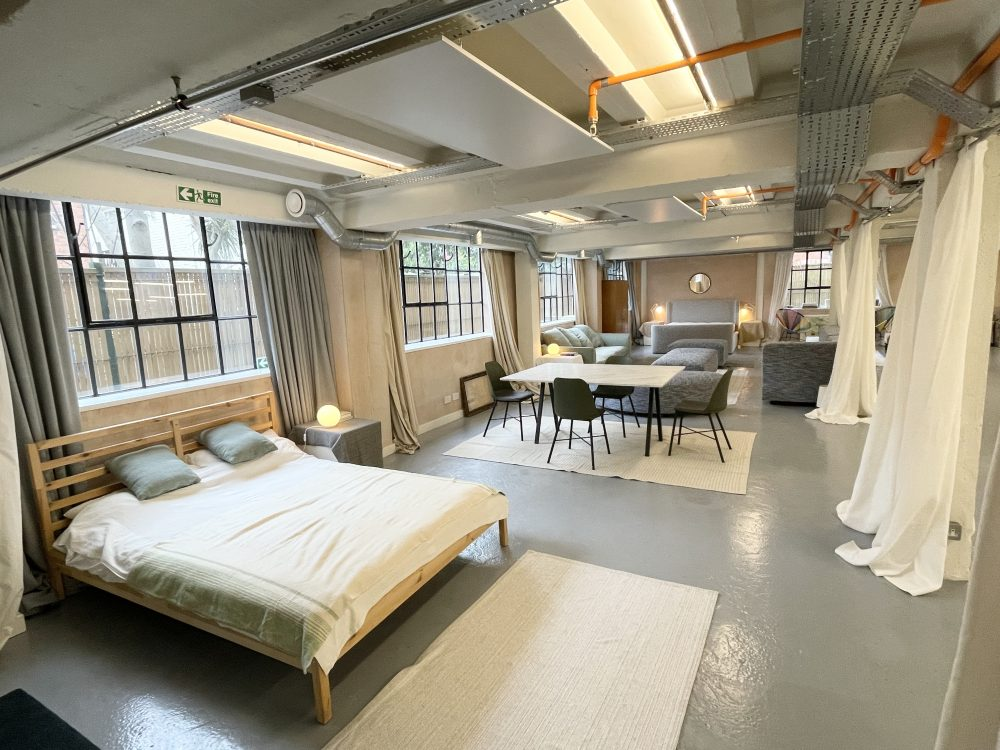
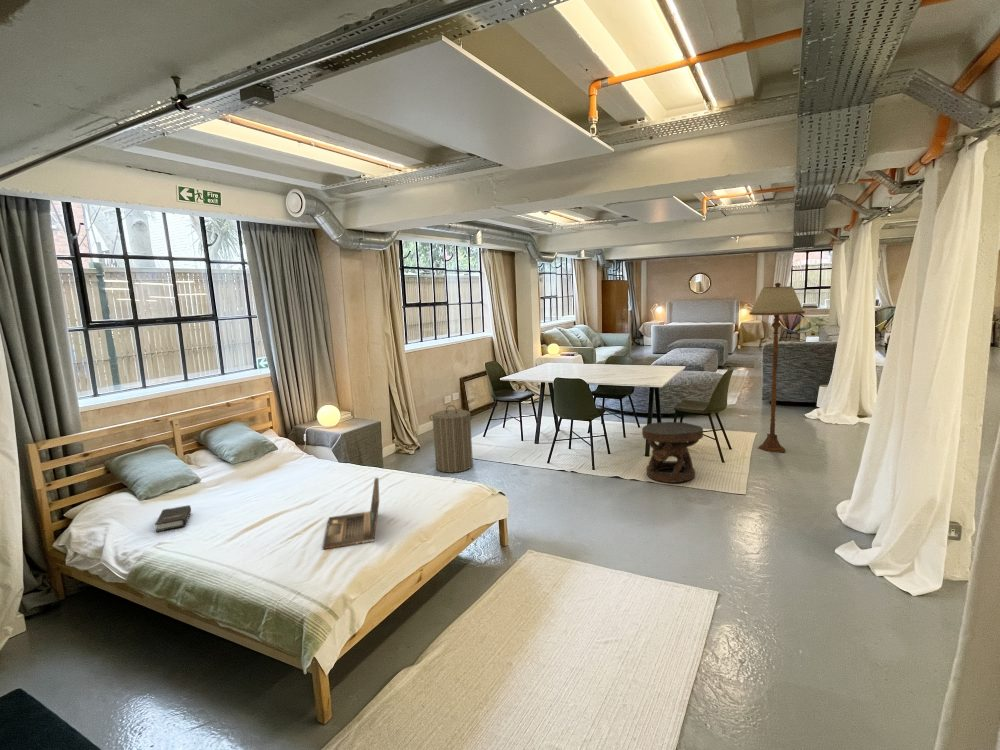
+ floor lamp [748,282,806,454]
+ hardback book [154,504,192,533]
+ laundry hamper [428,404,474,474]
+ laptop [322,477,380,550]
+ side table [641,421,704,484]
